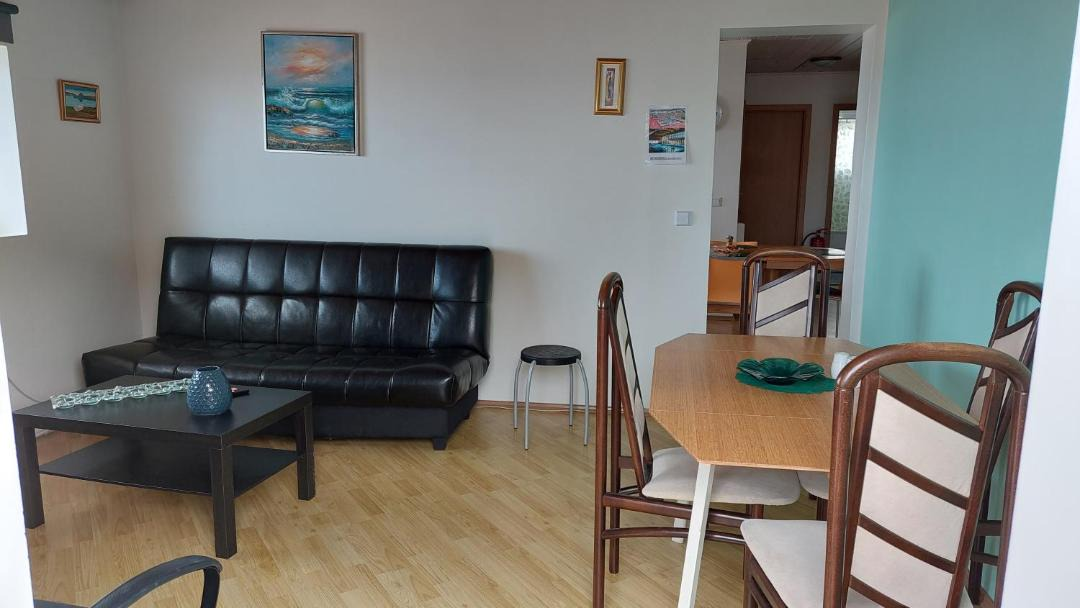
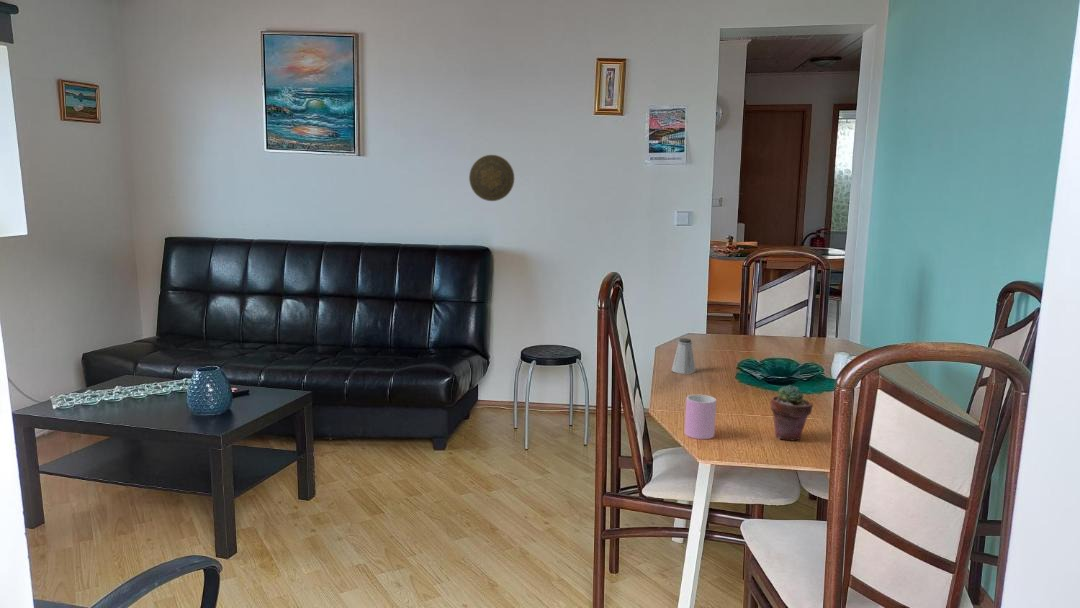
+ cup [684,394,717,440]
+ saltshaker [671,337,696,375]
+ potted succulent [770,384,814,441]
+ decorative plate [468,154,515,202]
